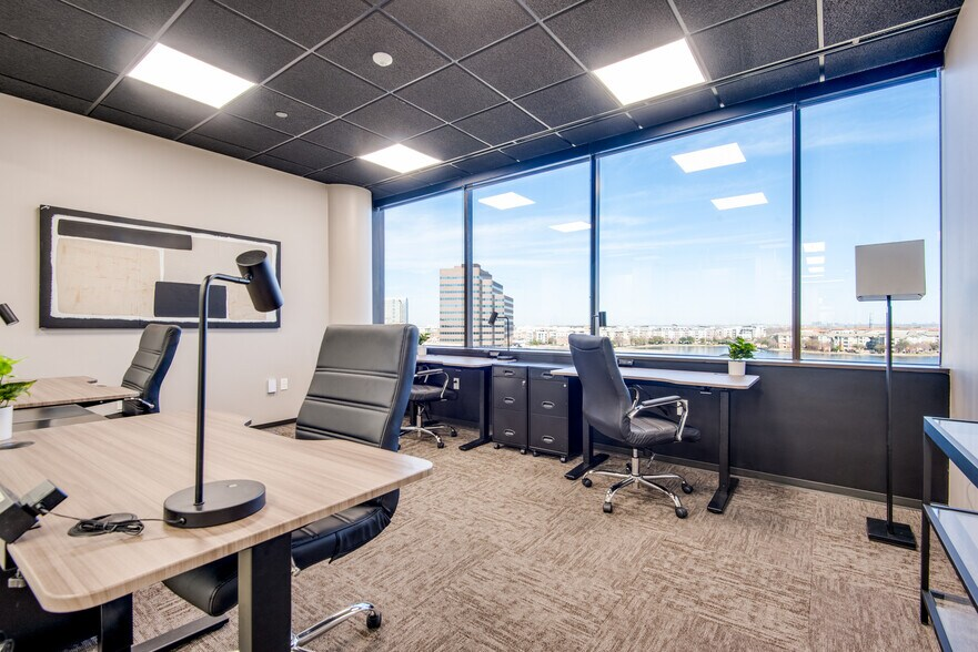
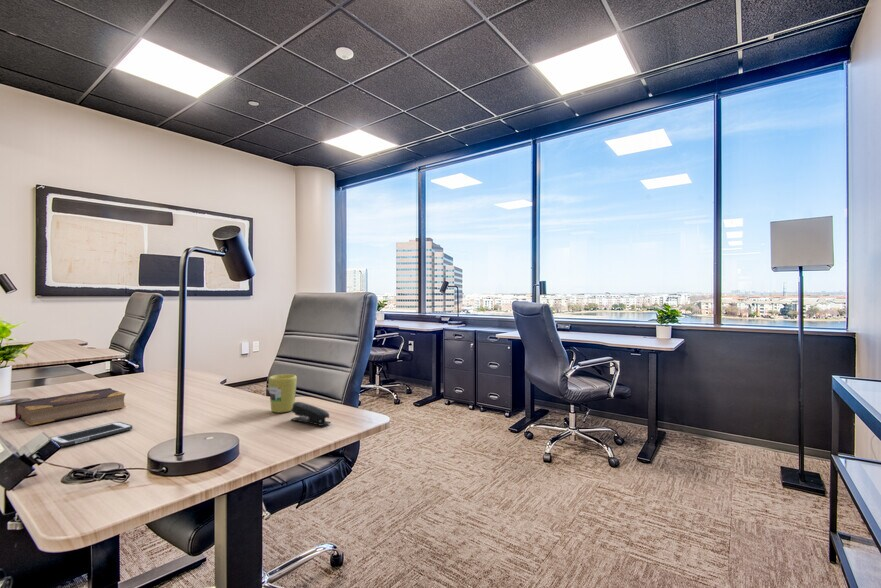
+ book [1,387,127,426]
+ mug [267,373,298,414]
+ stapler [290,401,332,427]
+ cell phone [49,421,134,447]
